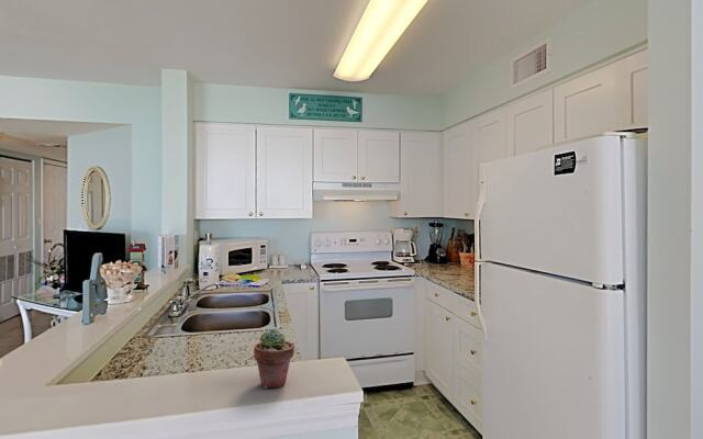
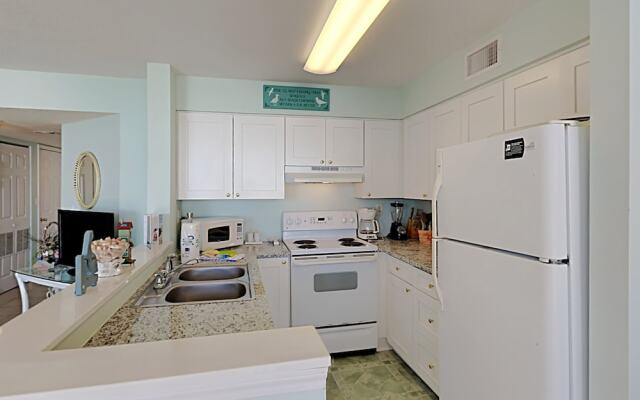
- potted succulent [253,328,295,390]
